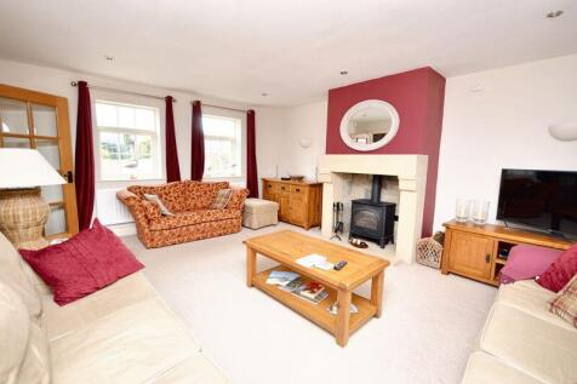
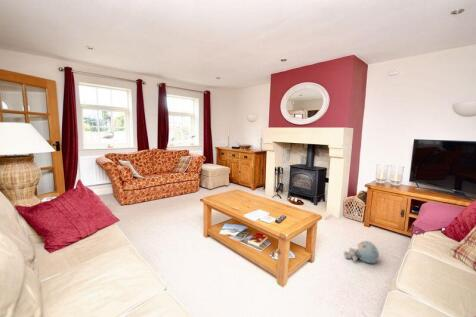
+ plush toy [343,240,380,264]
